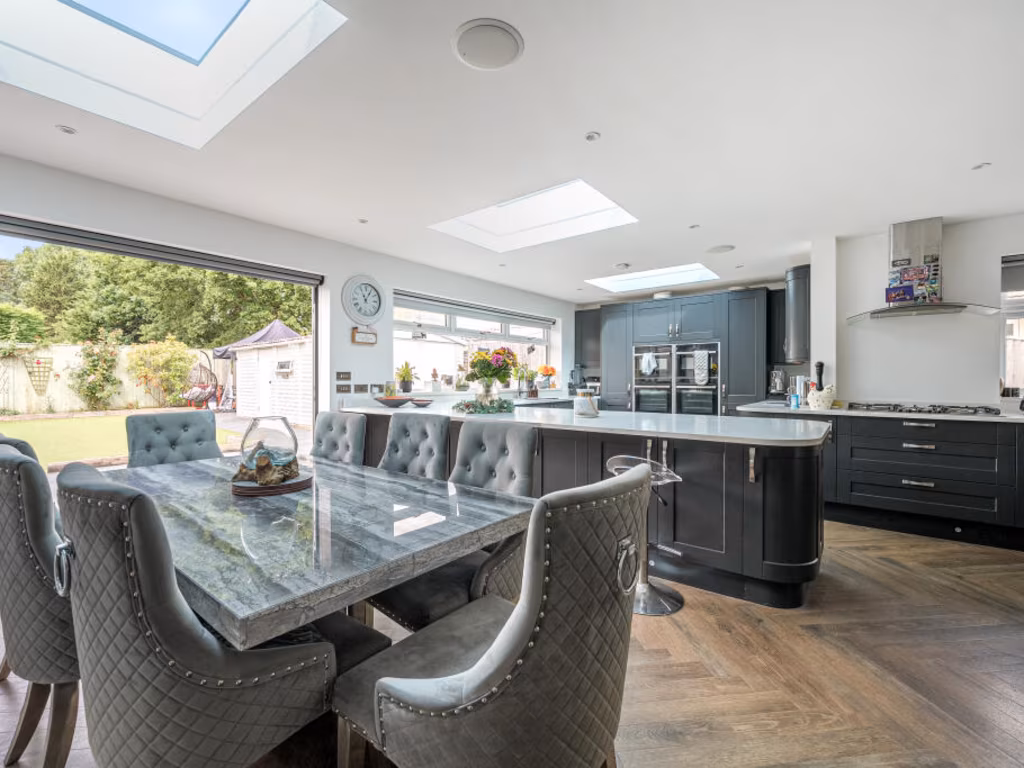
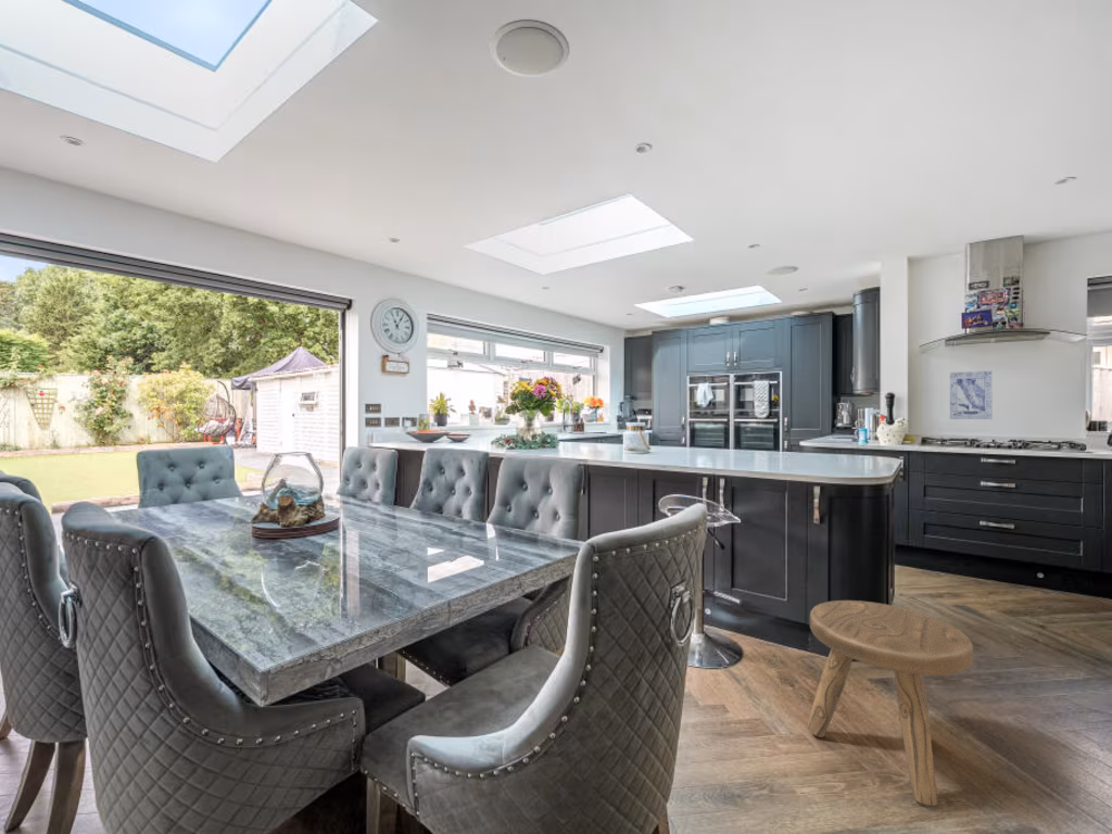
+ stool [807,599,974,807]
+ wall art [949,369,994,420]
